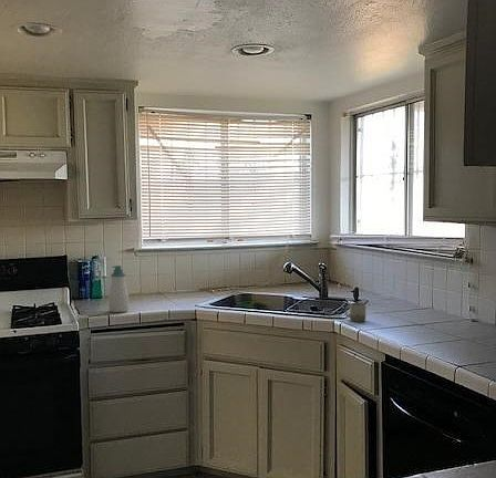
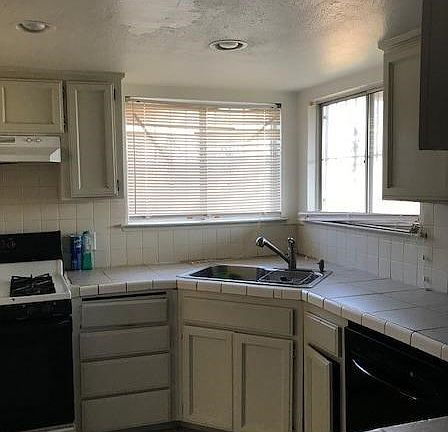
- cup [344,302,366,323]
- soap bottle [107,264,130,313]
